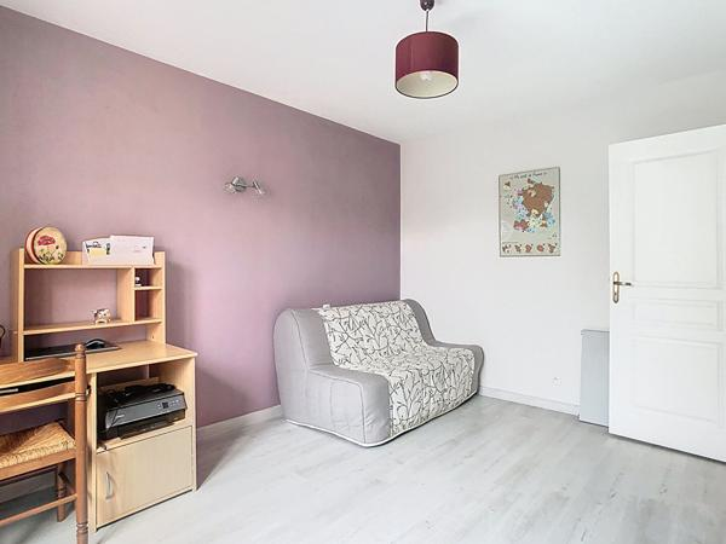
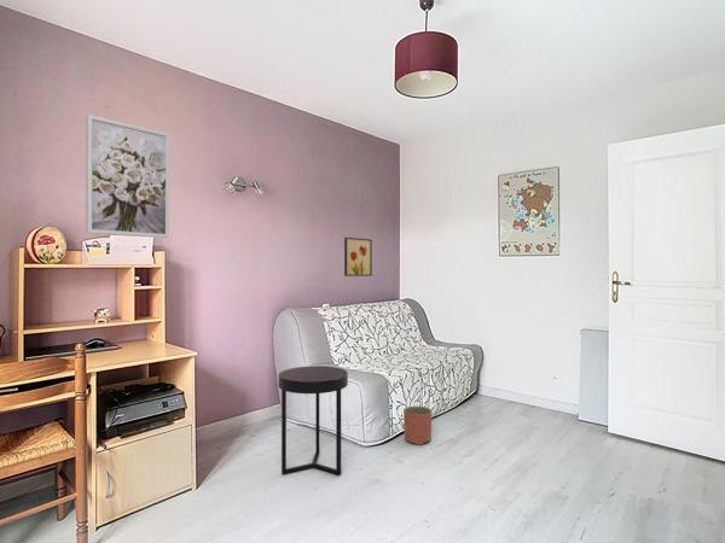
+ planter [402,405,434,445]
+ wall art [343,237,373,278]
+ side table [278,364,349,477]
+ wall art [85,113,170,239]
